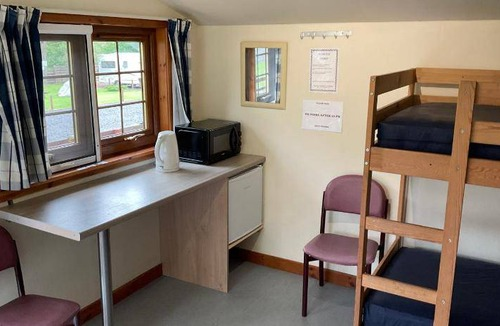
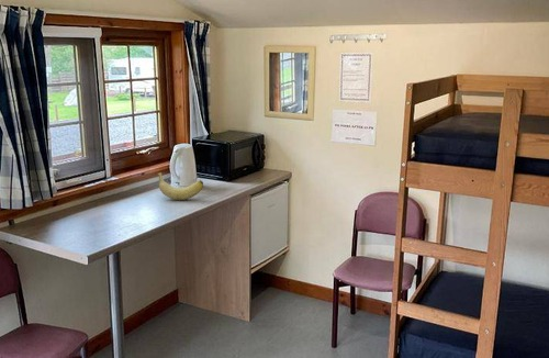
+ banana [157,171,204,201]
